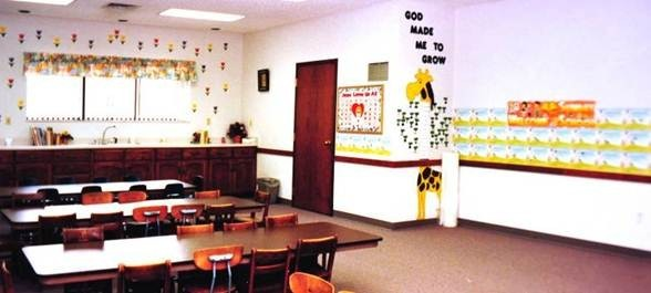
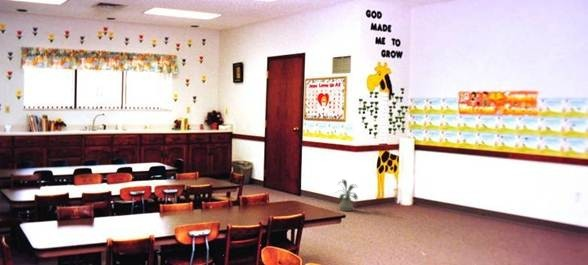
+ house plant [336,179,359,212]
